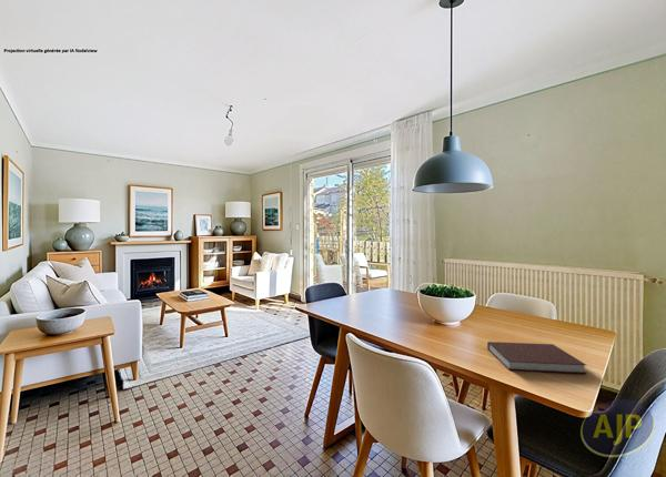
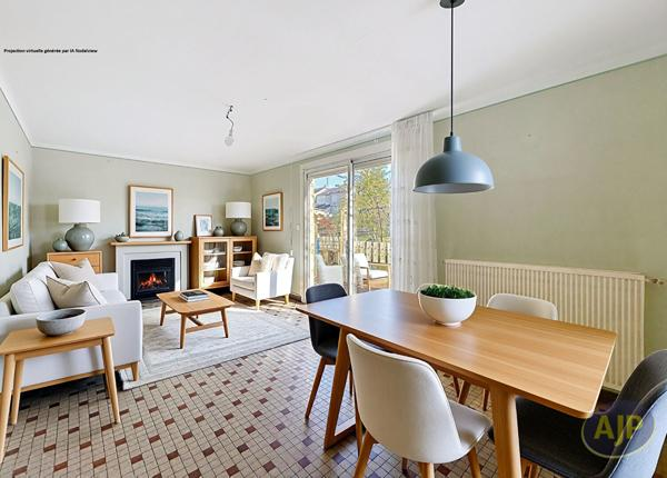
- notebook [486,341,587,375]
